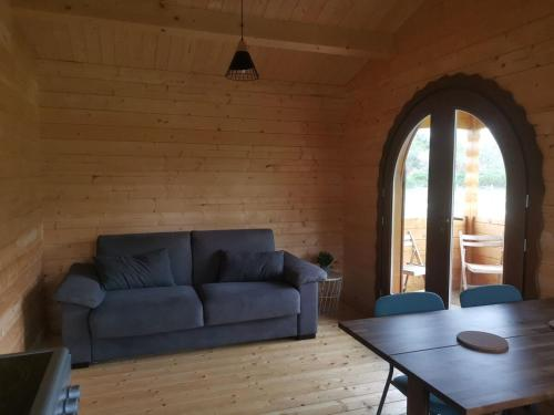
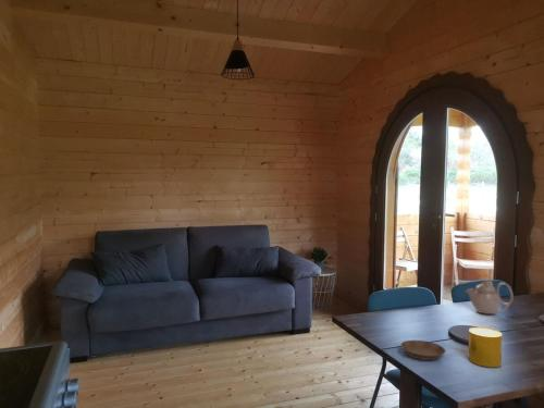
+ teapot [465,277,515,316]
+ saucer [399,339,447,361]
+ cup [468,326,503,368]
